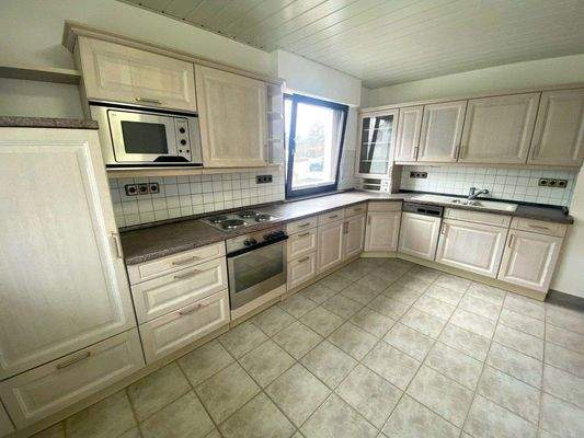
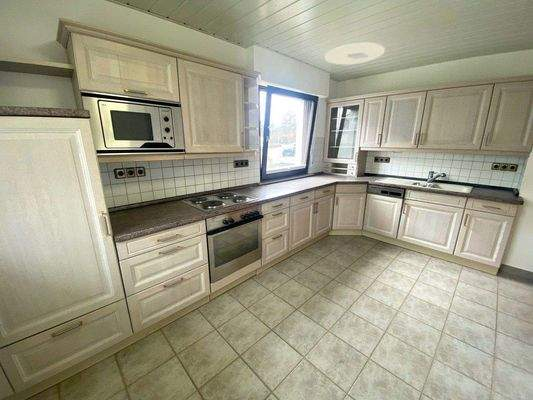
+ ceiling light [324,42,386,66]
